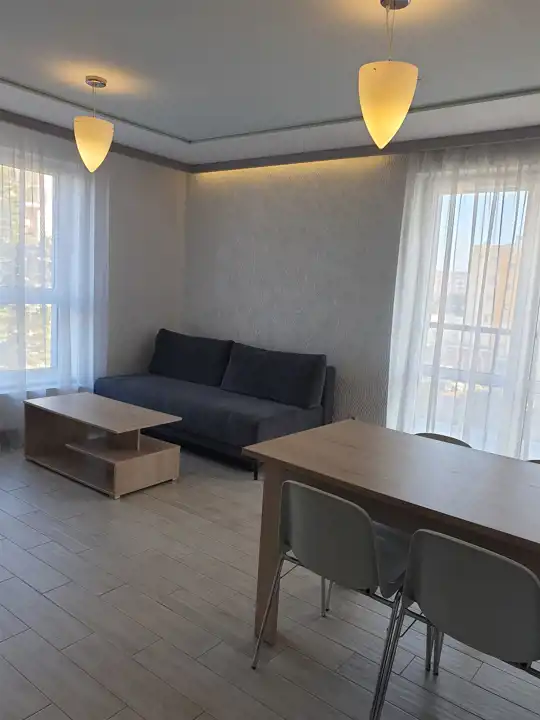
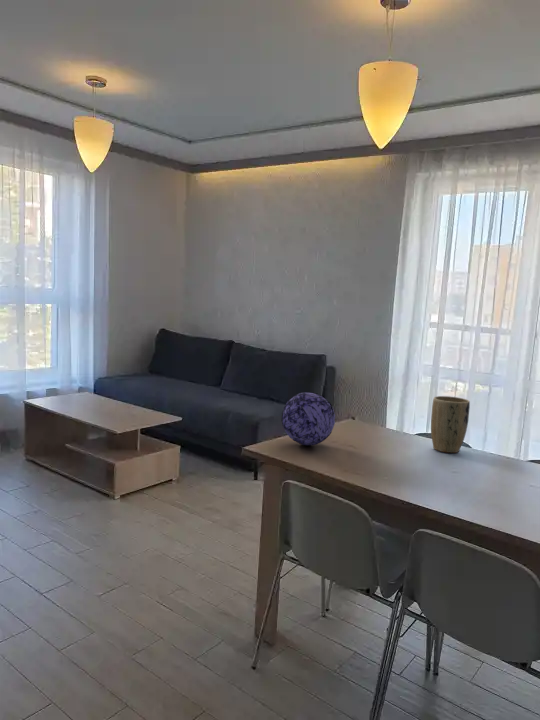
+ decorative ball [281,391,336,447]
+ plant pot [430,395,471,454]
